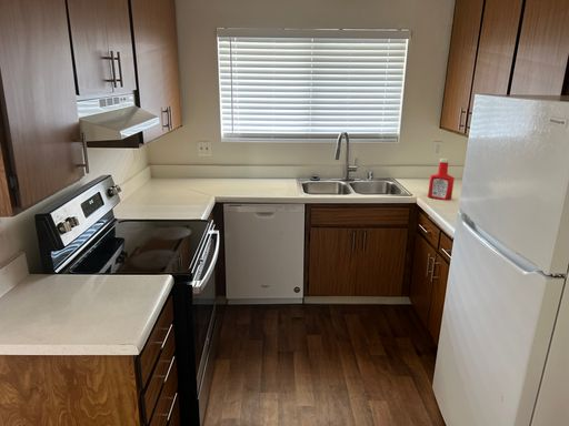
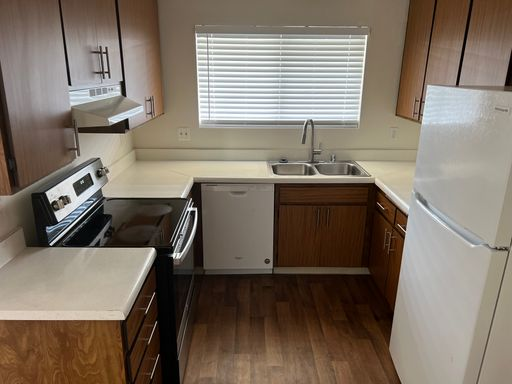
- soap bottle [427,158,456,201]
